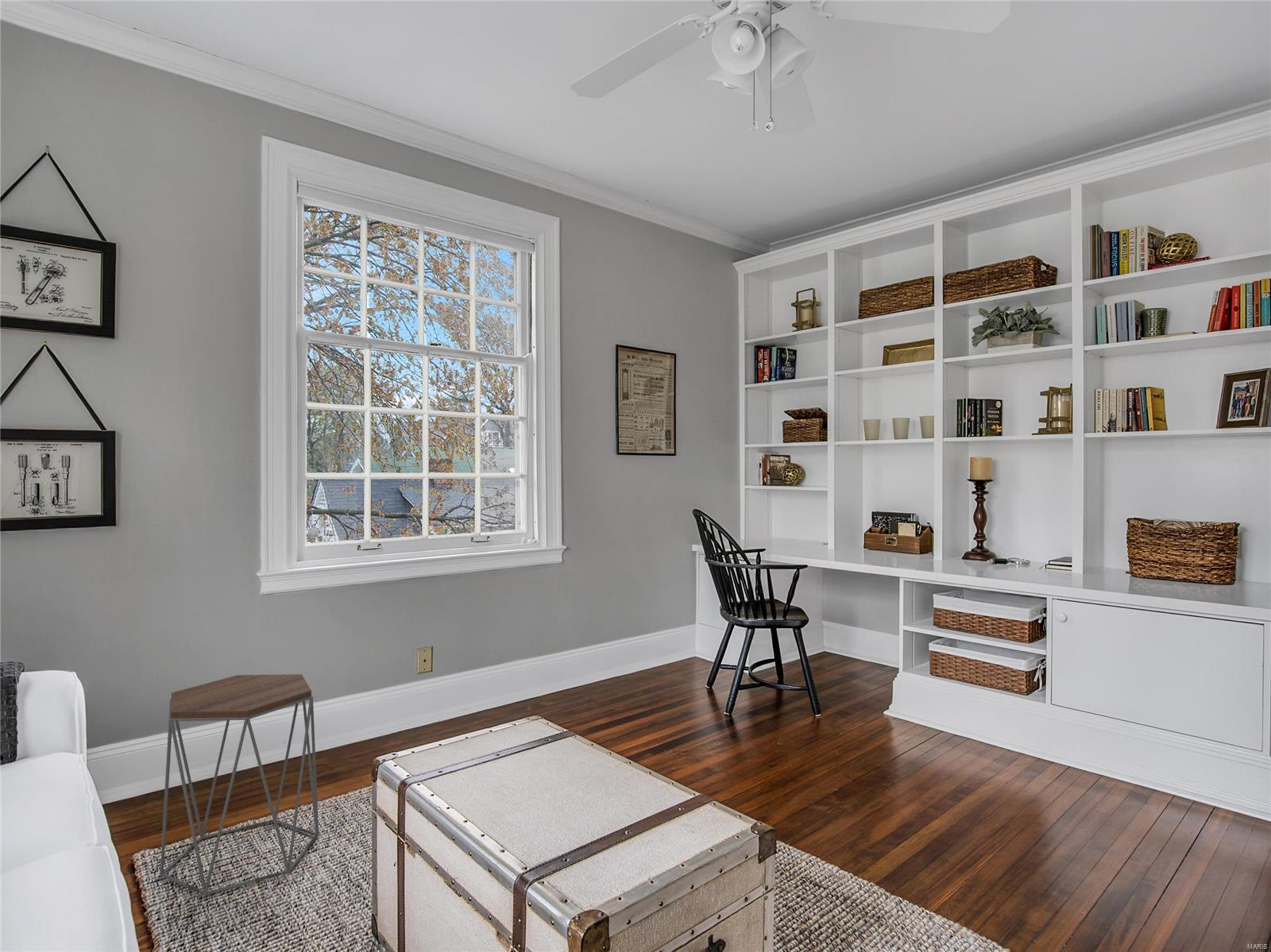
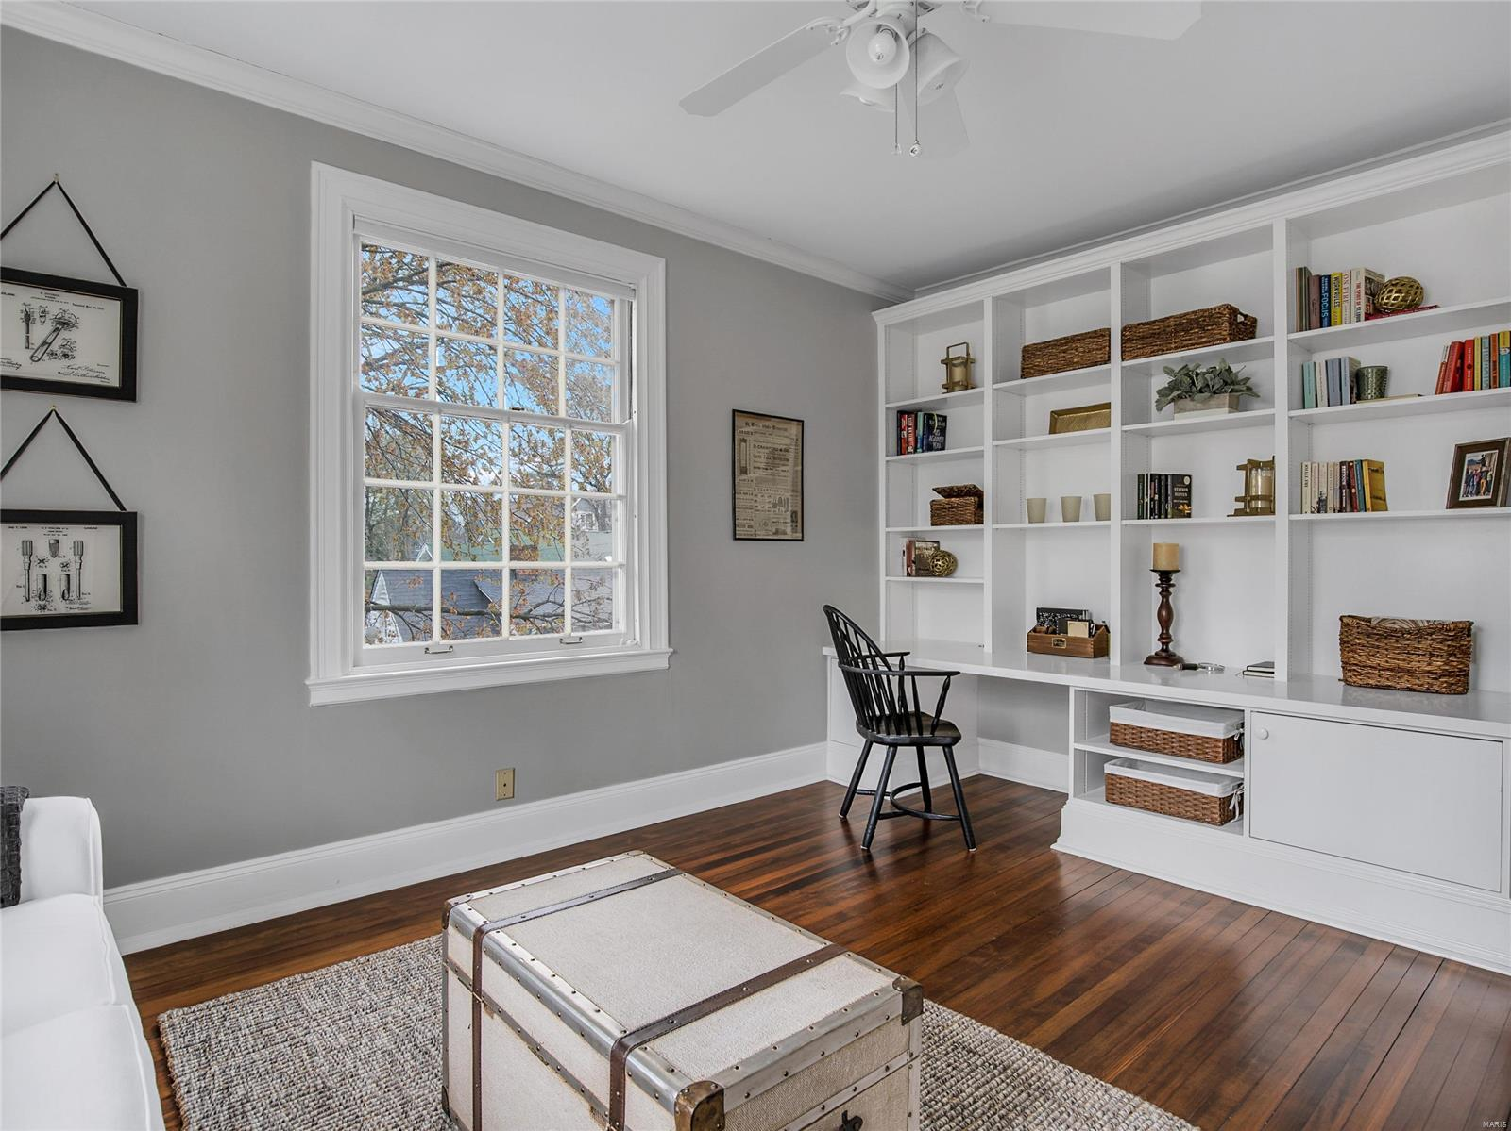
- side table [159,673,319,896]
